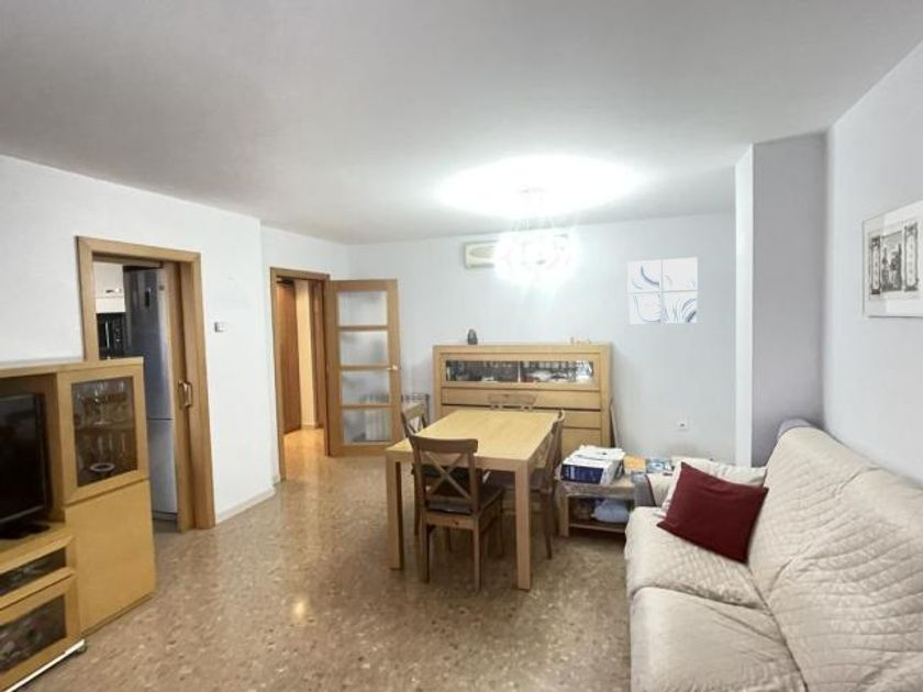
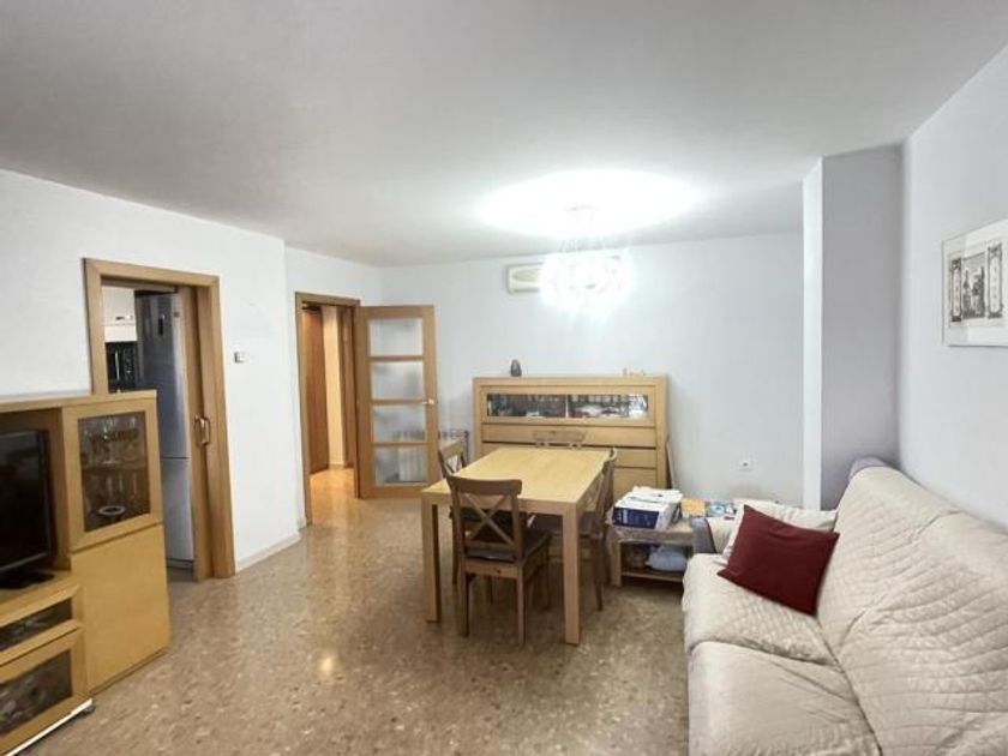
- wall art [626,256,699,326]
